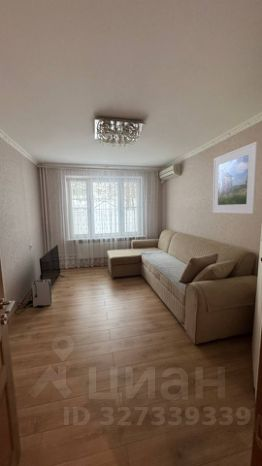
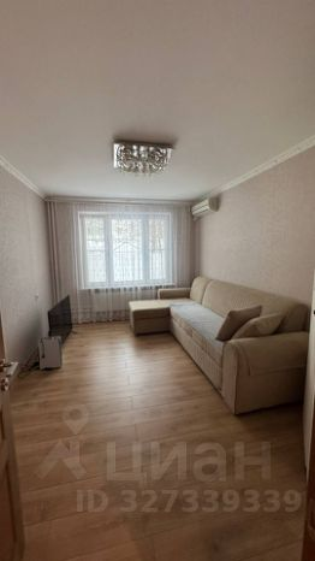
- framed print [212,141,259,215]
